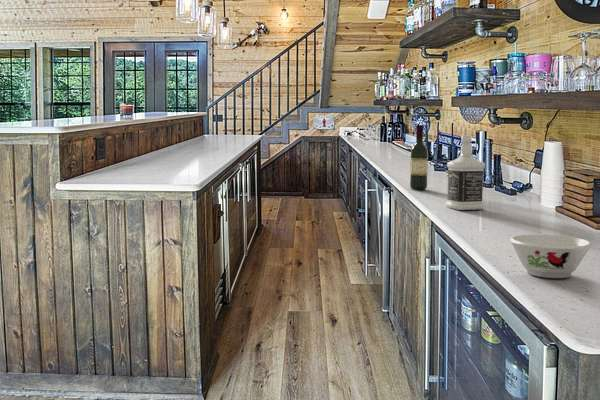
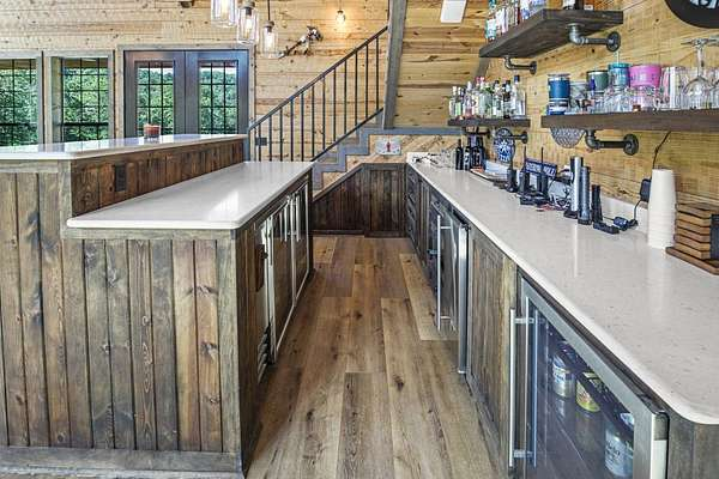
- wine bottle [409,124,429,191]
- bottle [445,135,486,211]
- bowl [509,233,593,279]
